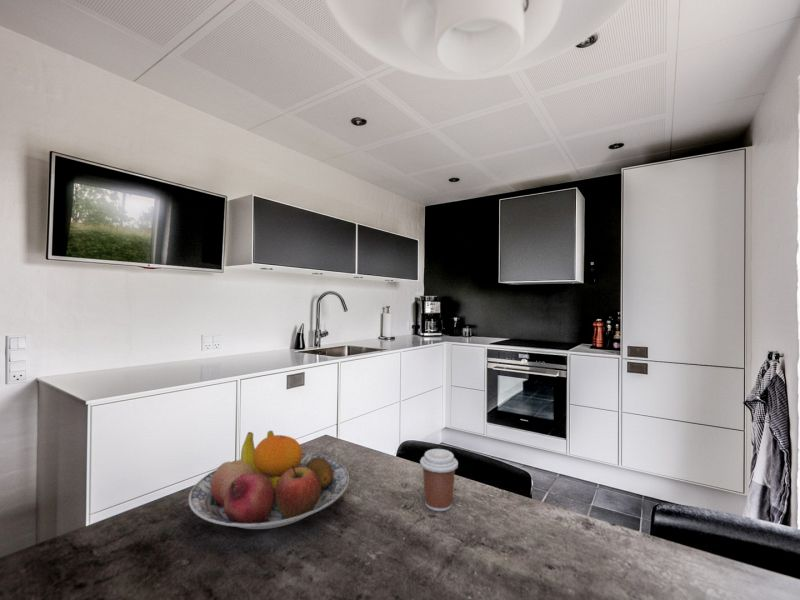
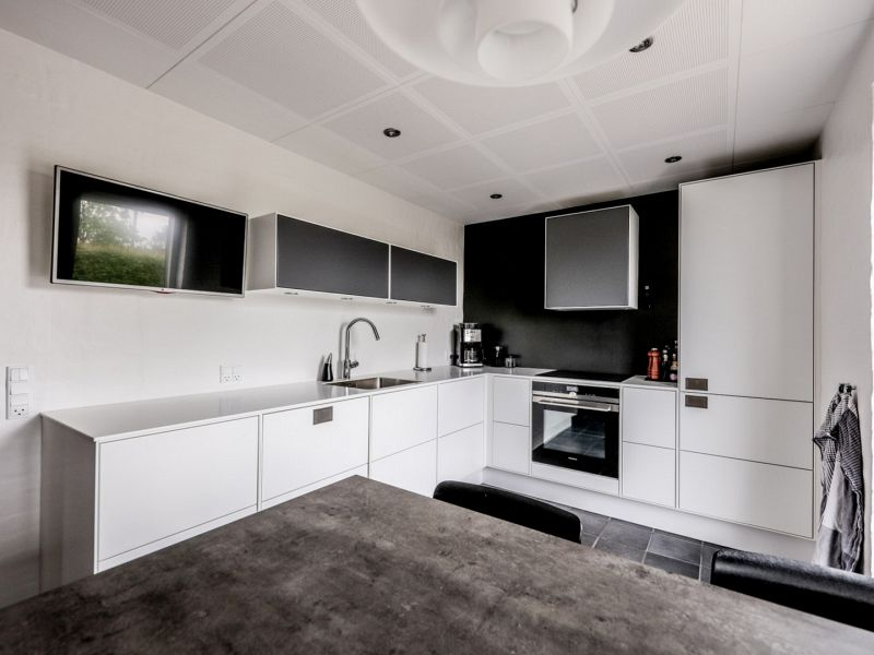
- fruit bowl [188,430,350,530]
- coffee cup [419,448,459,512]
